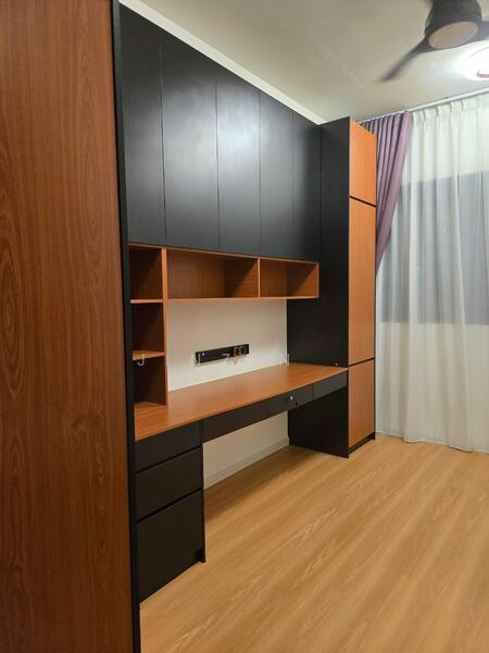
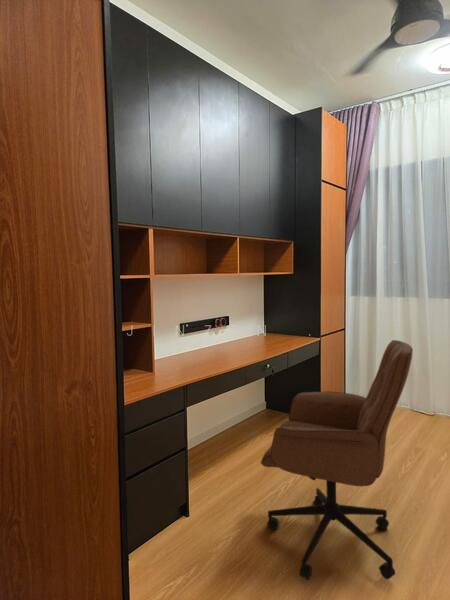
+ office chair [260,339,414,581]
